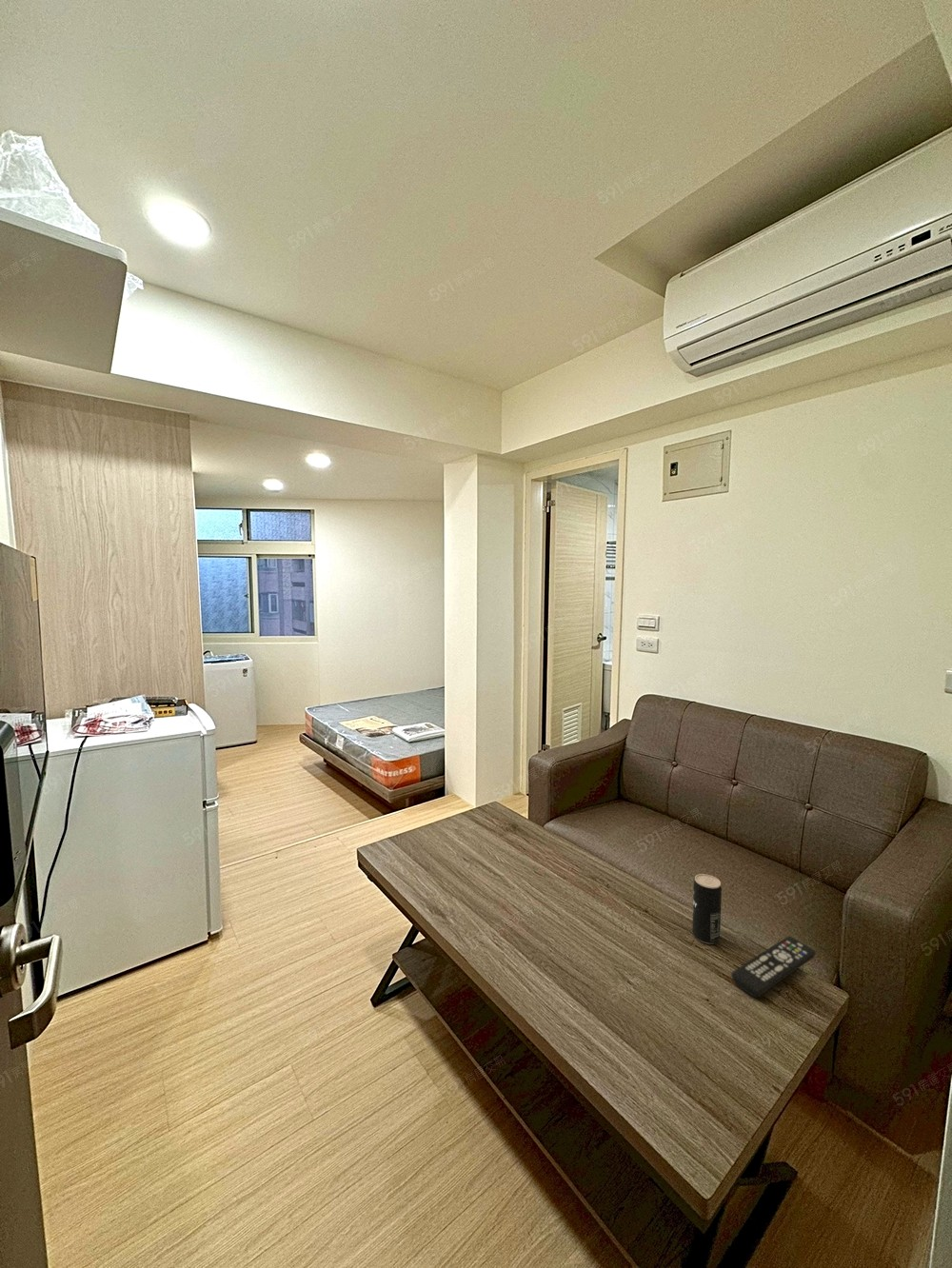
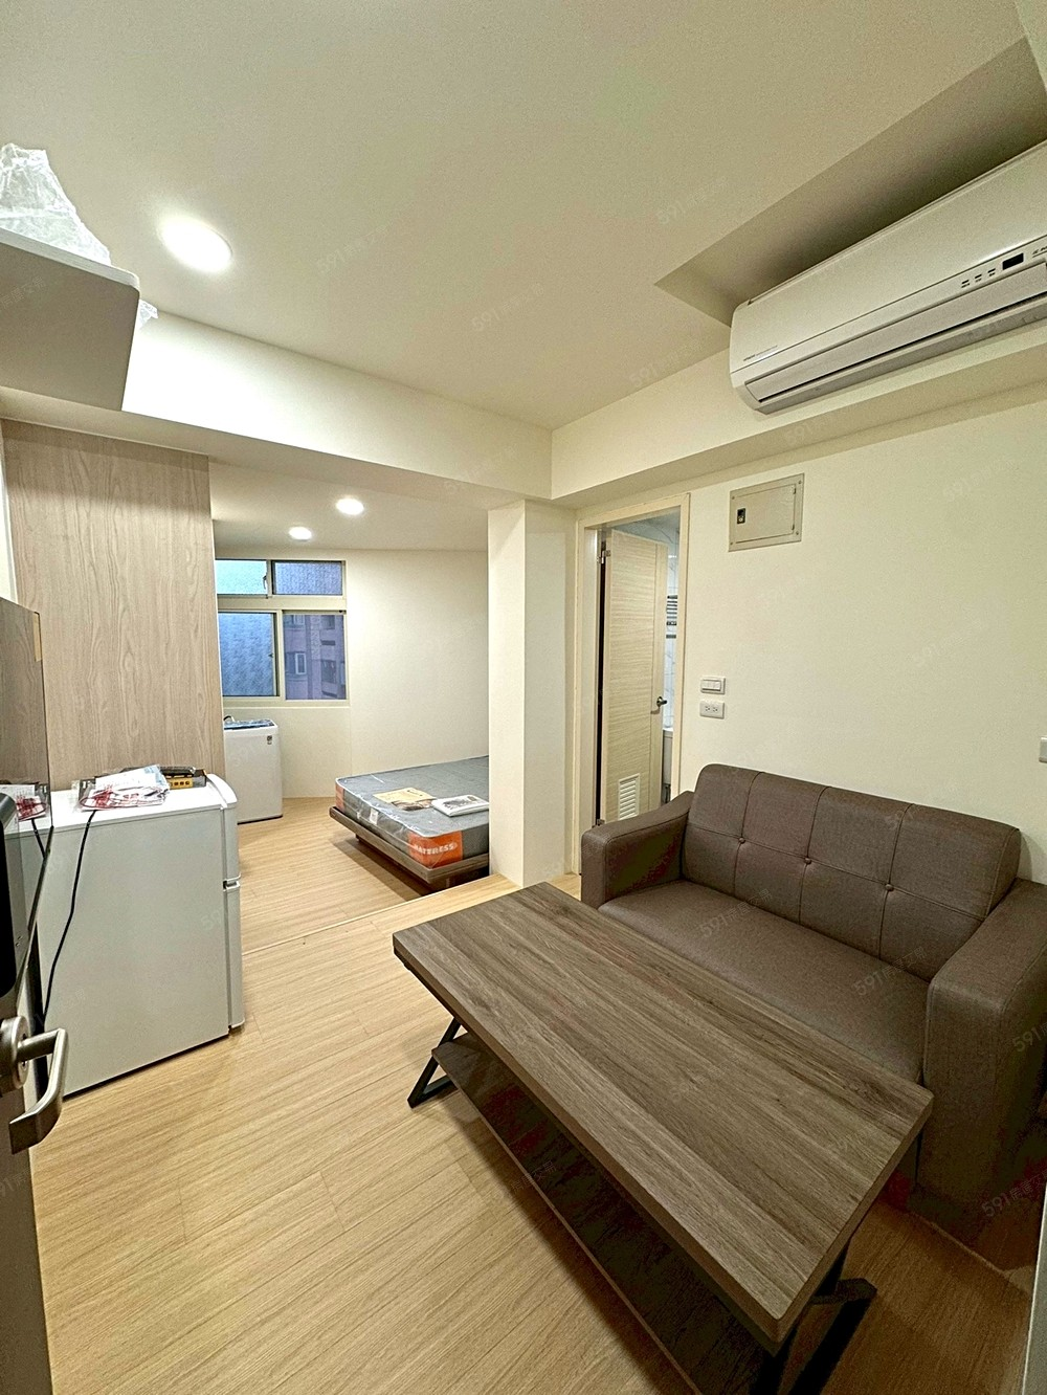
- beverage can [691,873,723,944]
- remote control [730,935,817,999]
